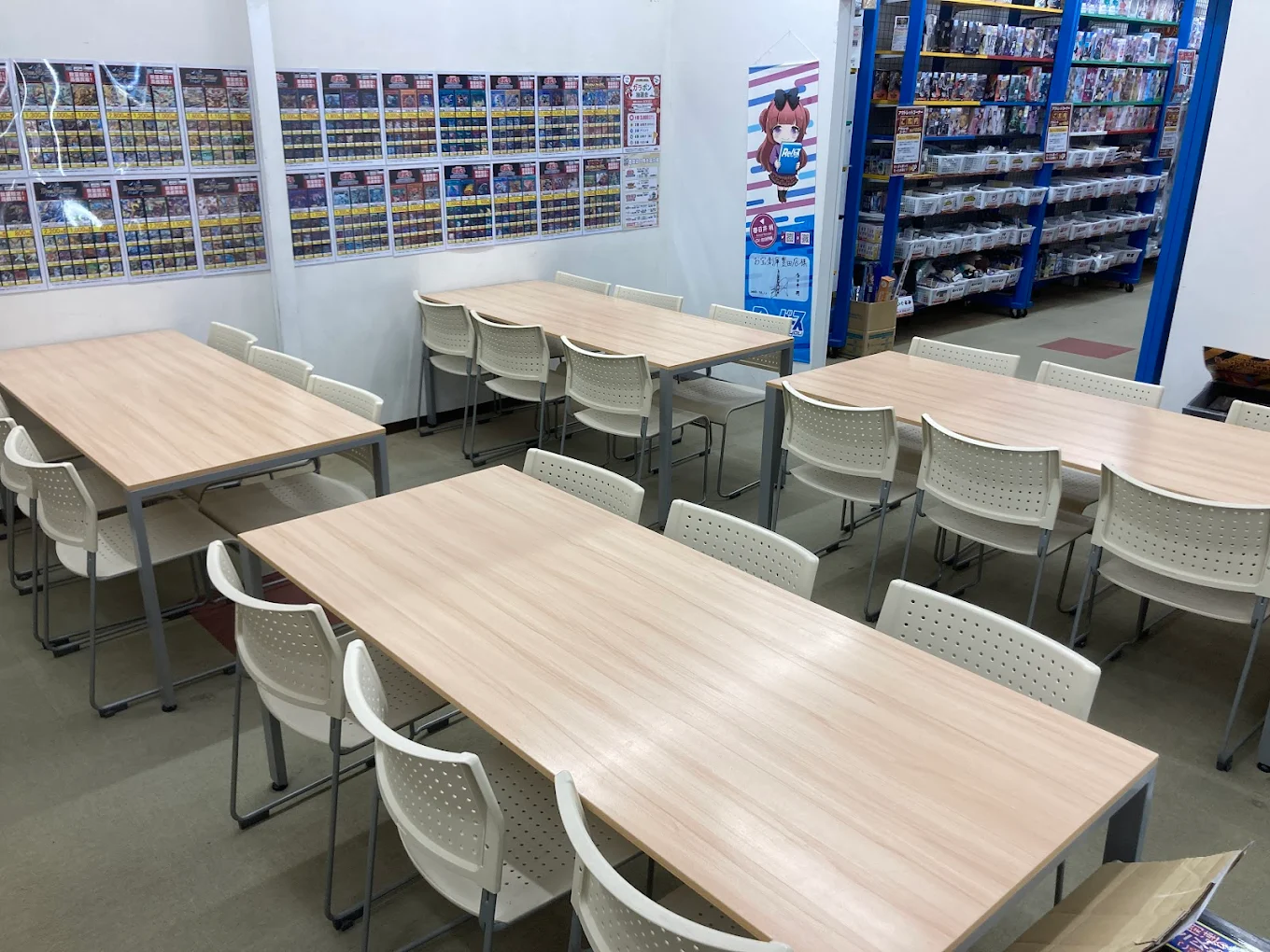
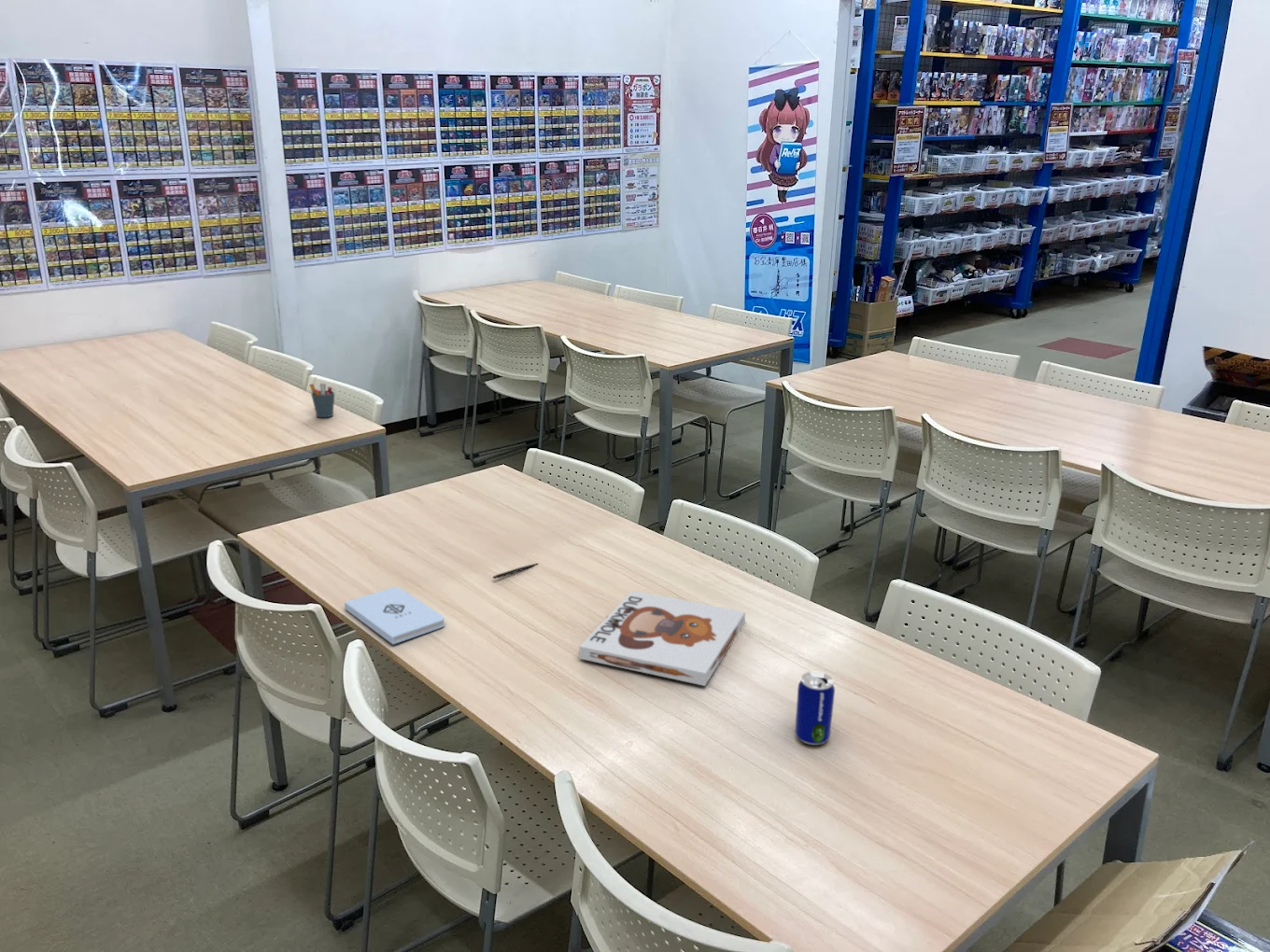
+ beer can [794,671,836,746]
+ notepad [344,586,445,645]
+ pen [492,563,538,580]
+ board game [578,590,746,687]
+ pen holder [308,383,335,418]
